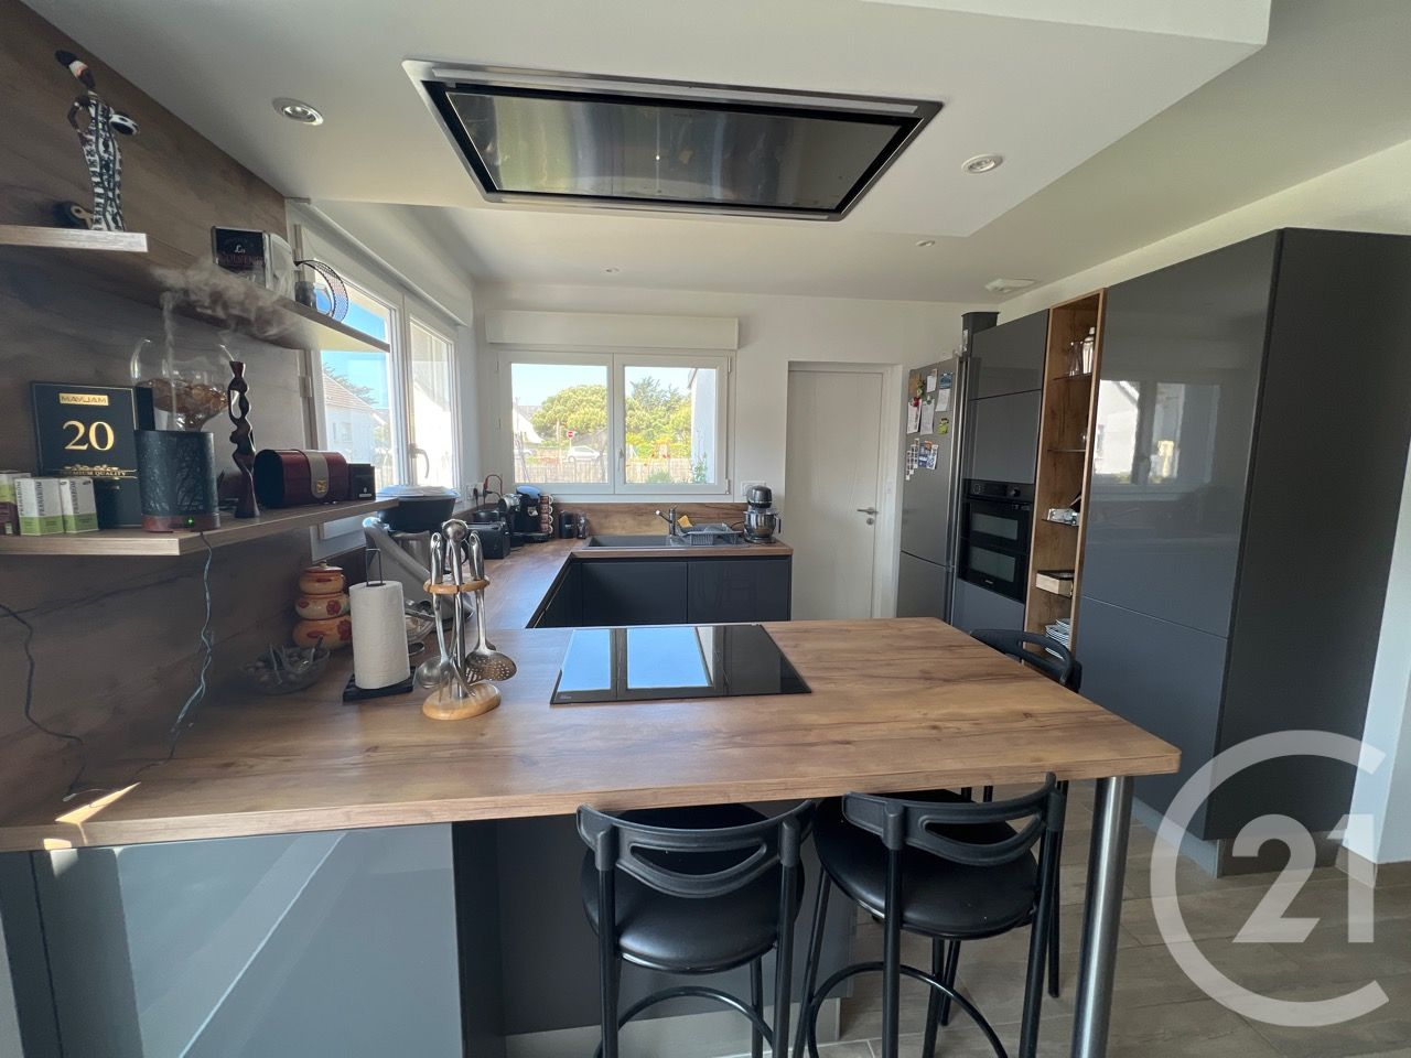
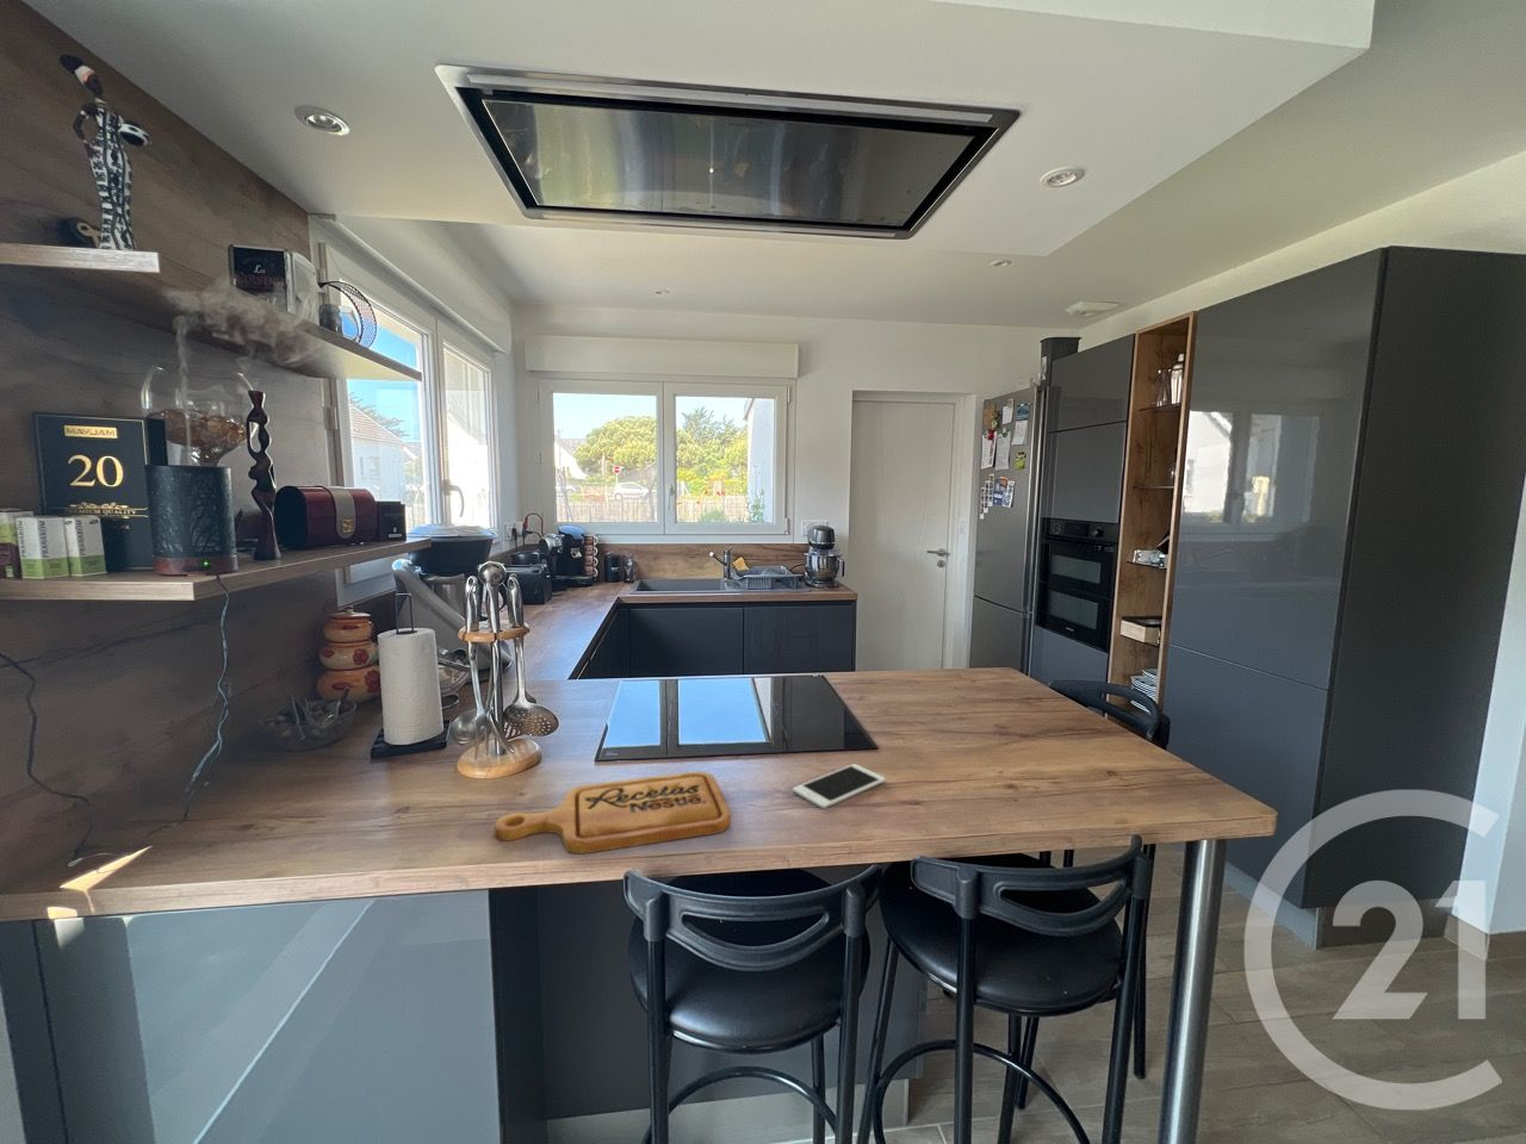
+ cutting board [493,771,732,854]
+ cell phone [792,763,887,809]
